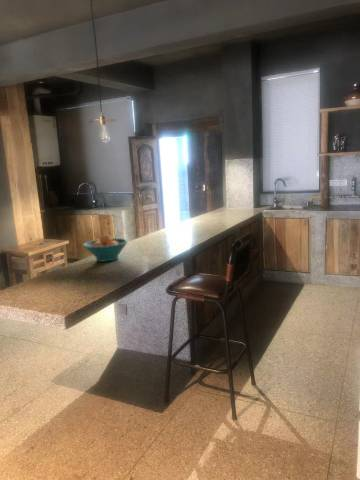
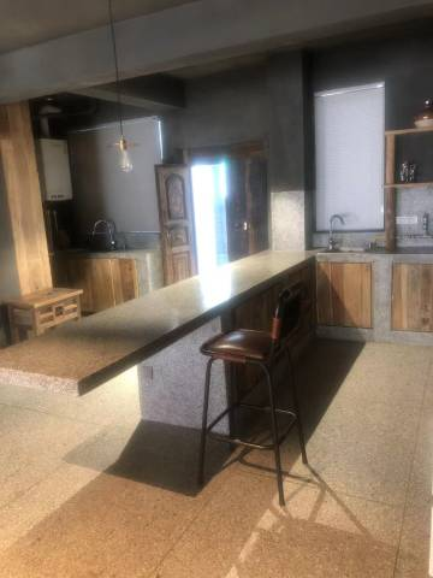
- fruit bowl [82,233,129,263]
